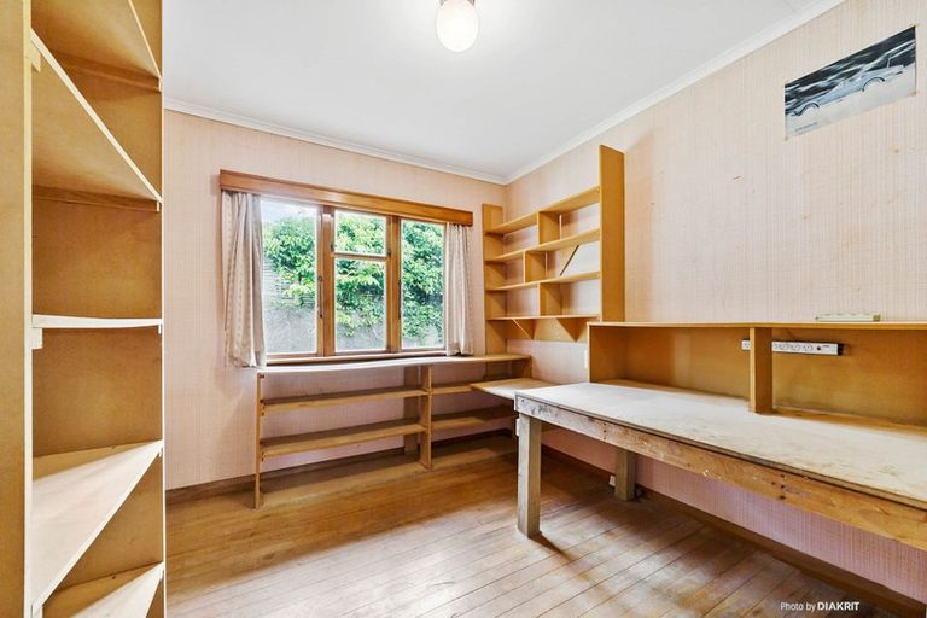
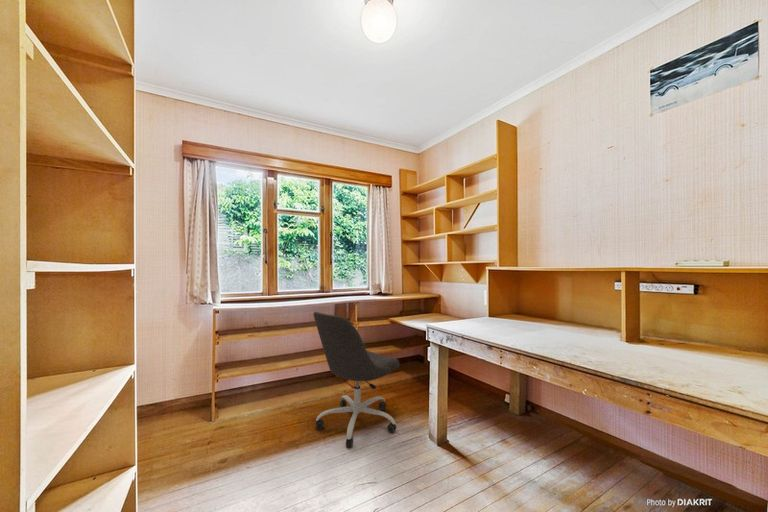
+ office chair [313,311,400,448]
